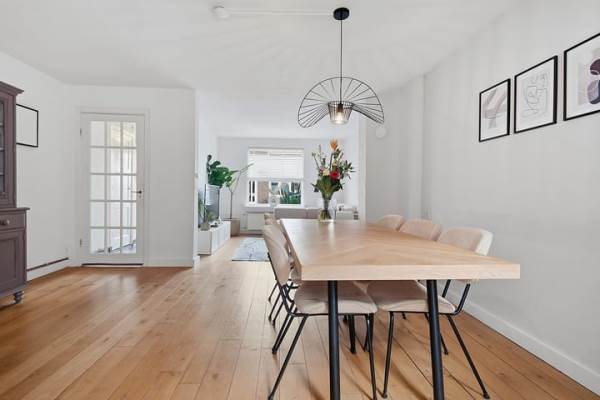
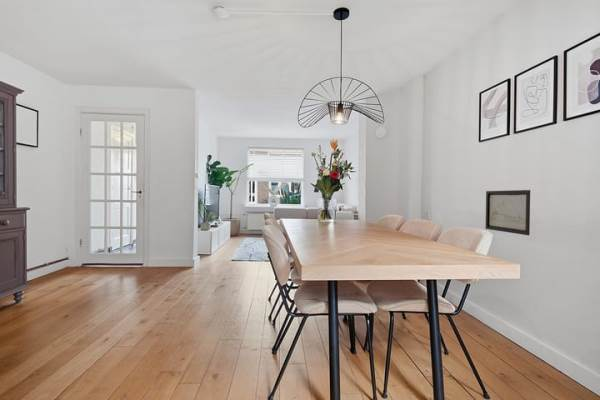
+ wall art [485,189,531,236]
